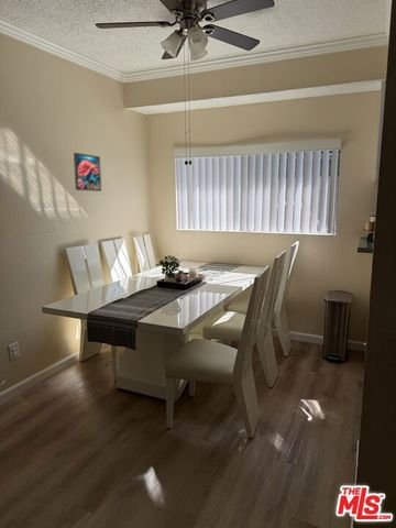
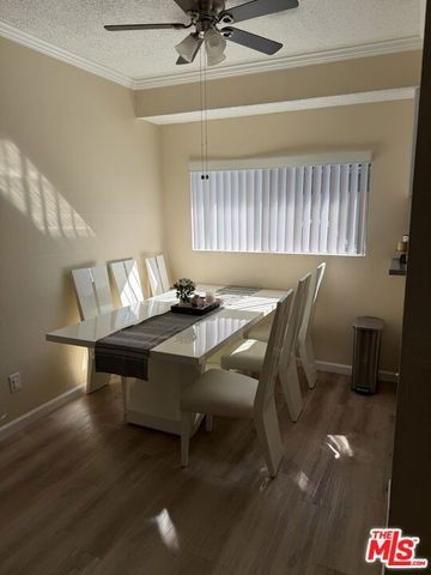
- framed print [73,152,102,193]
